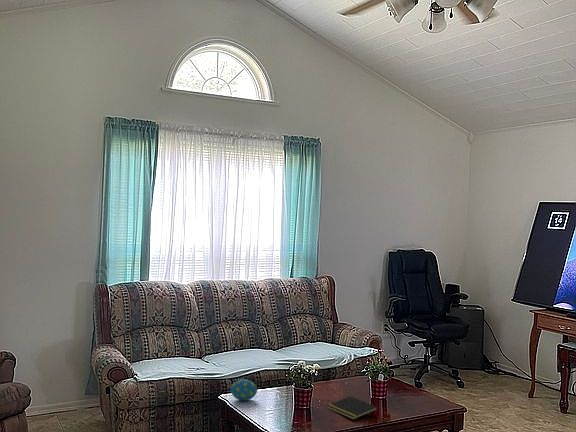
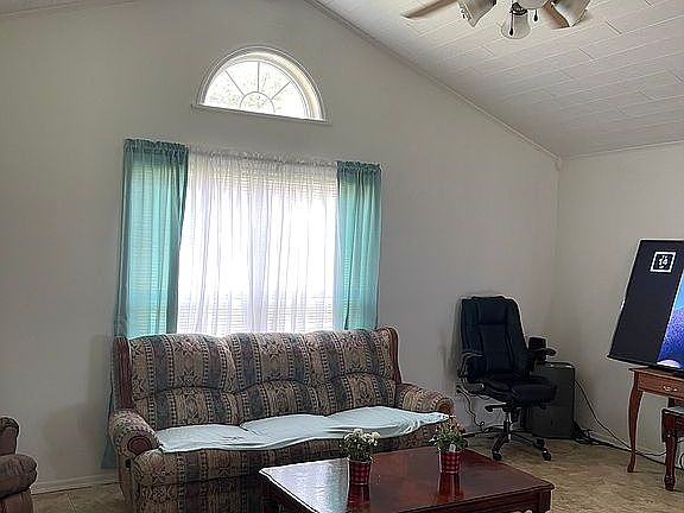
- notepad [326,396,378,421]
- decorative egg [229,378,258,402]
